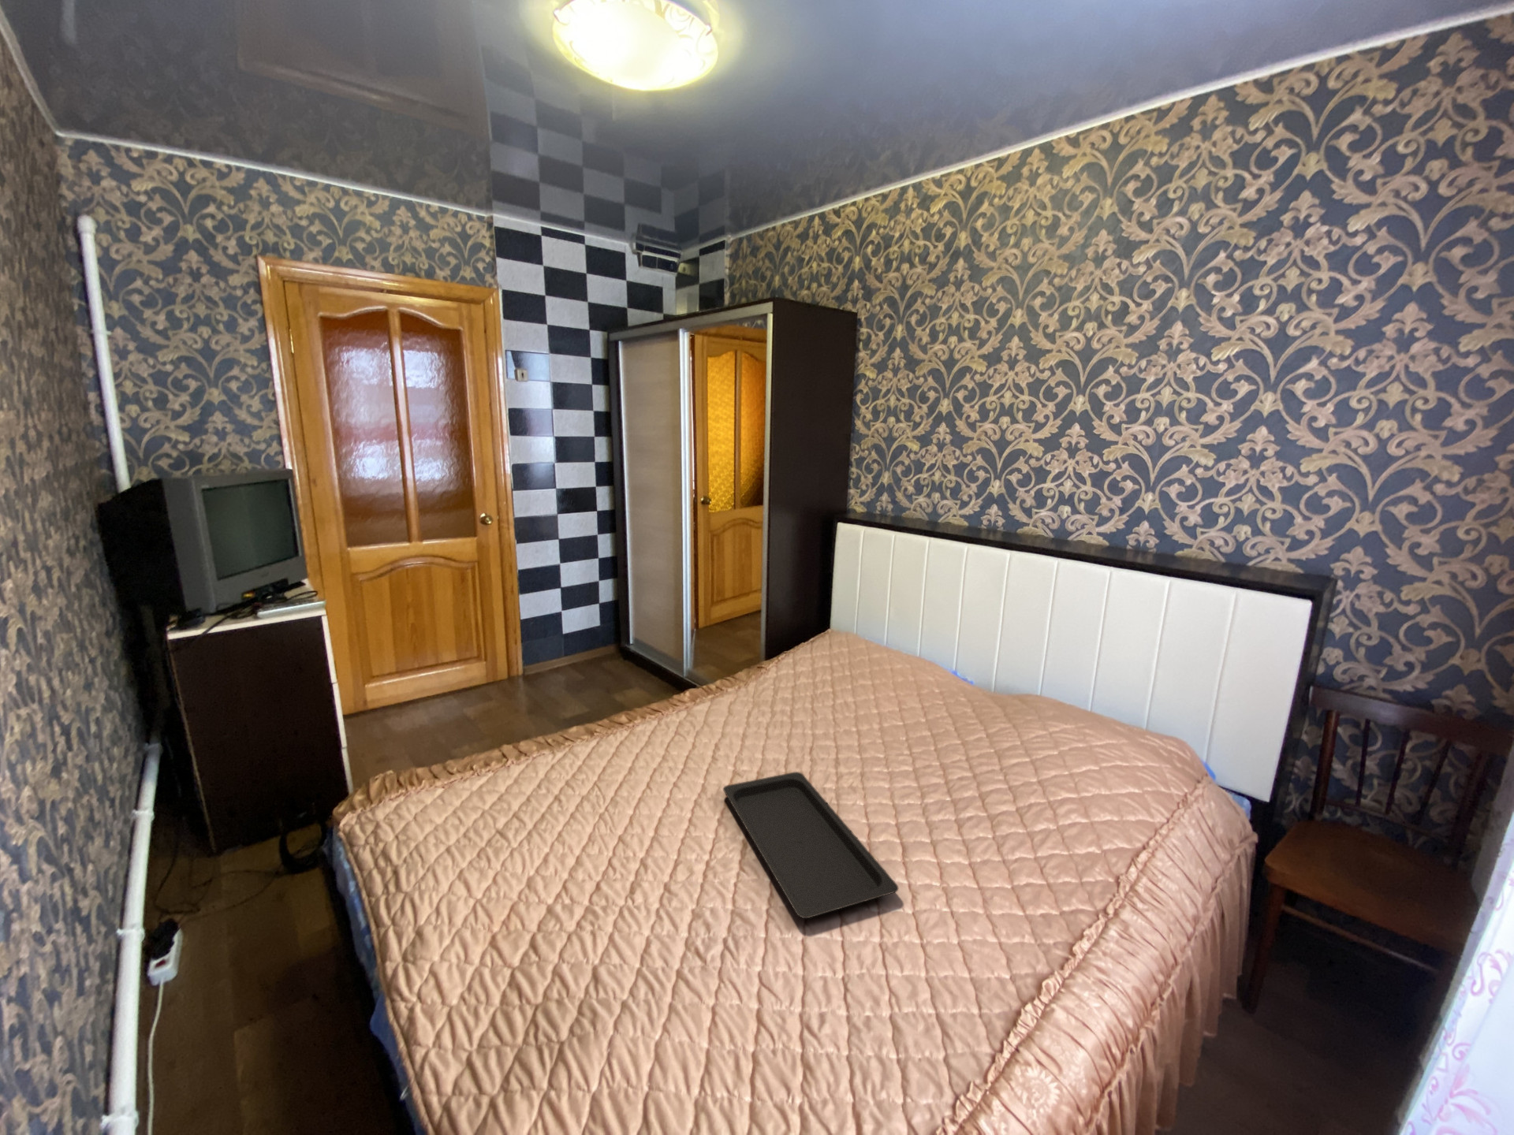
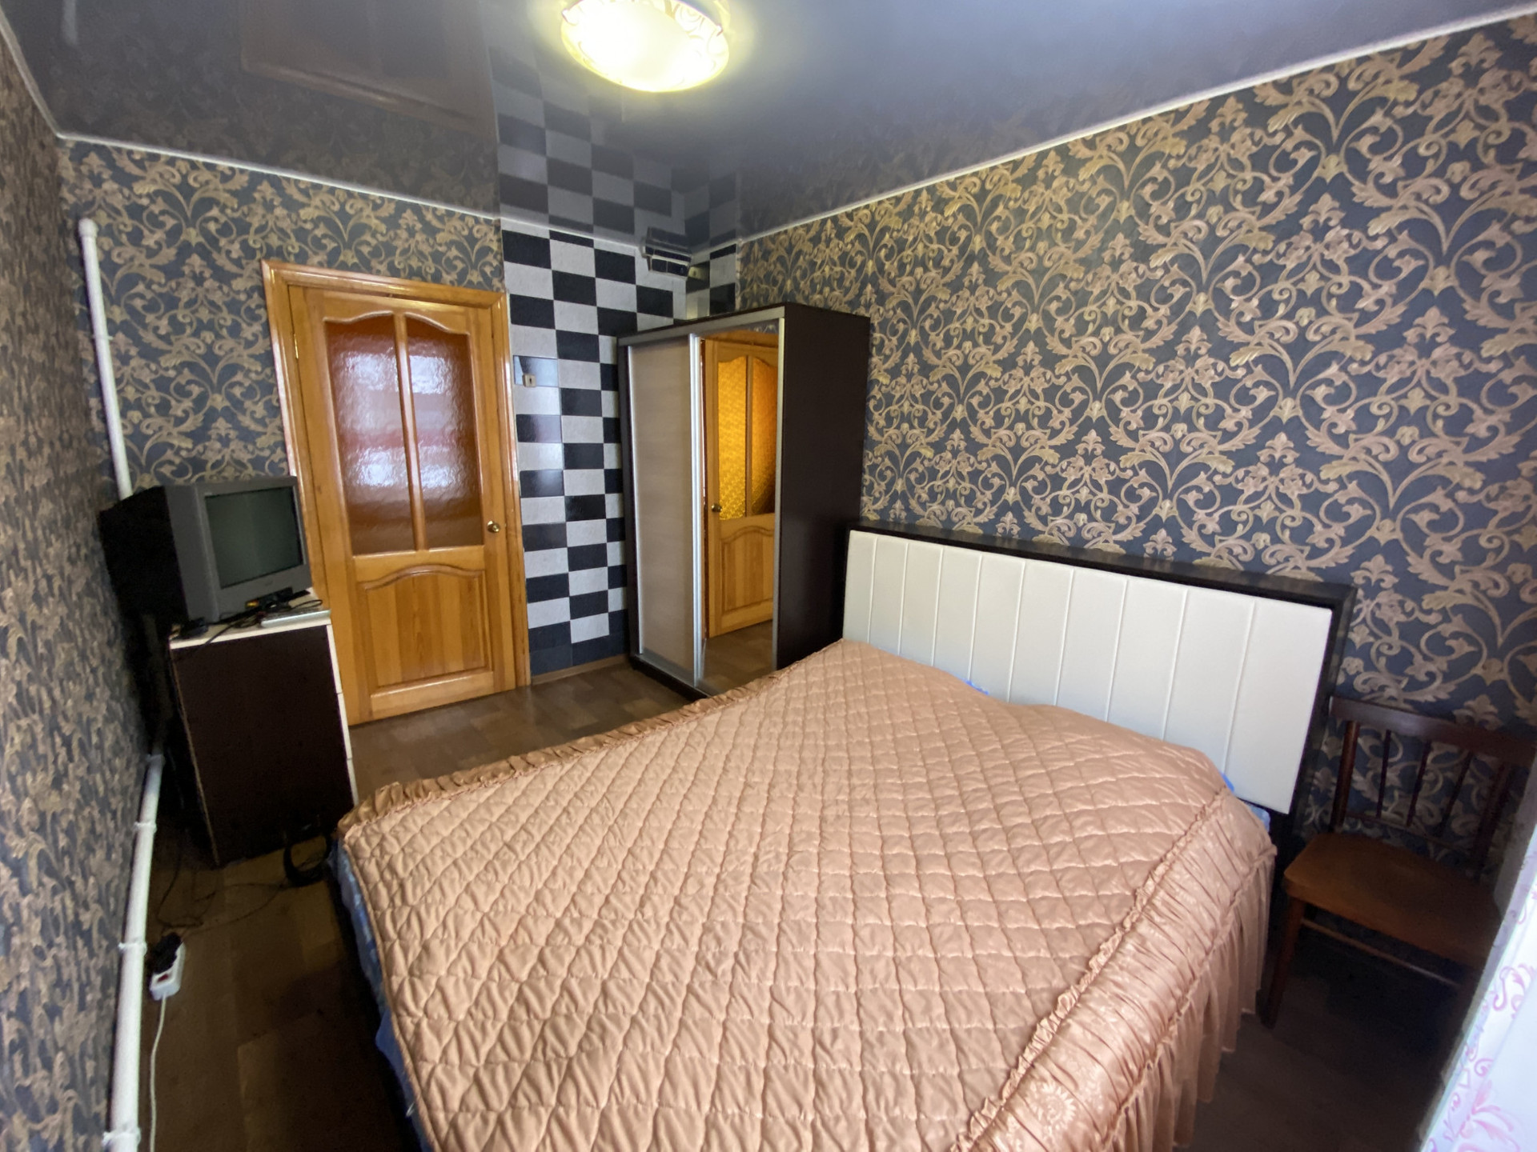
- serving tray [722,771,899,919]
